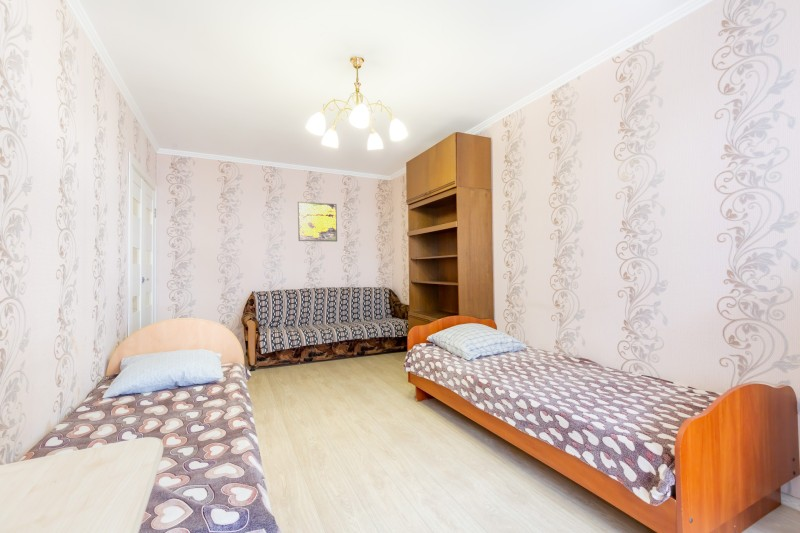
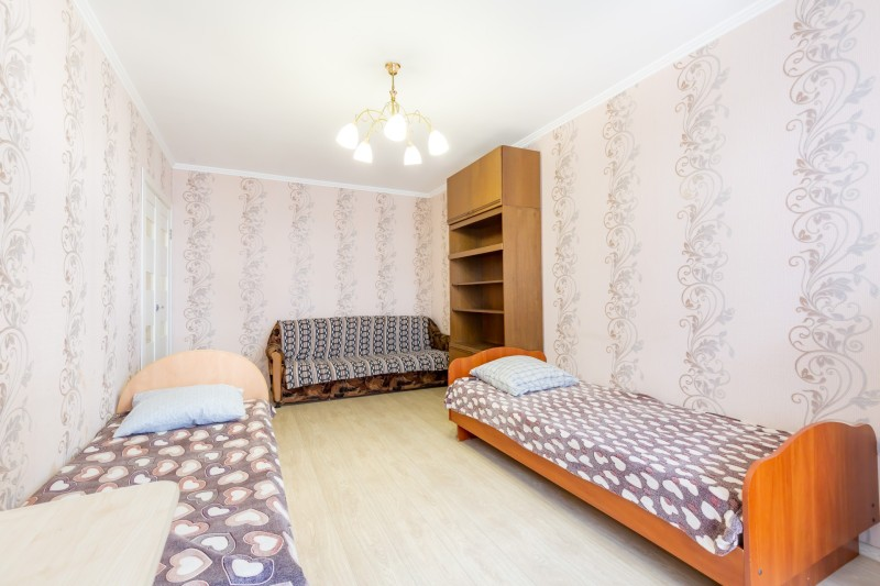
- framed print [297,201,338,242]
